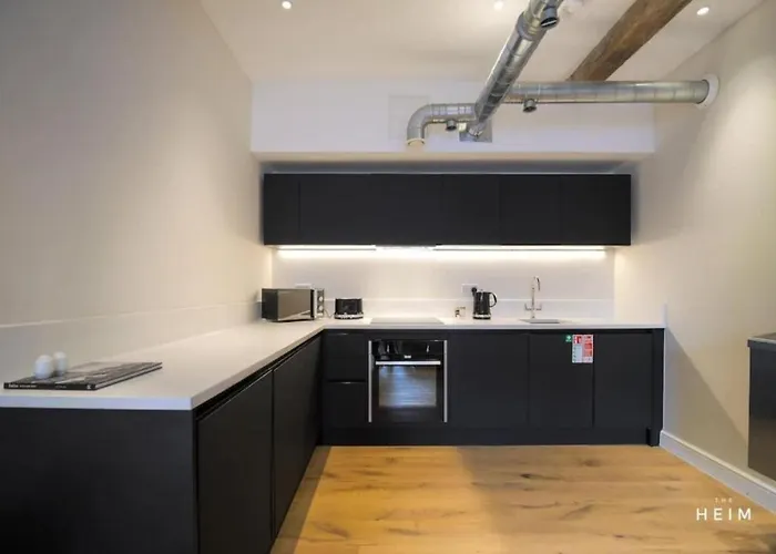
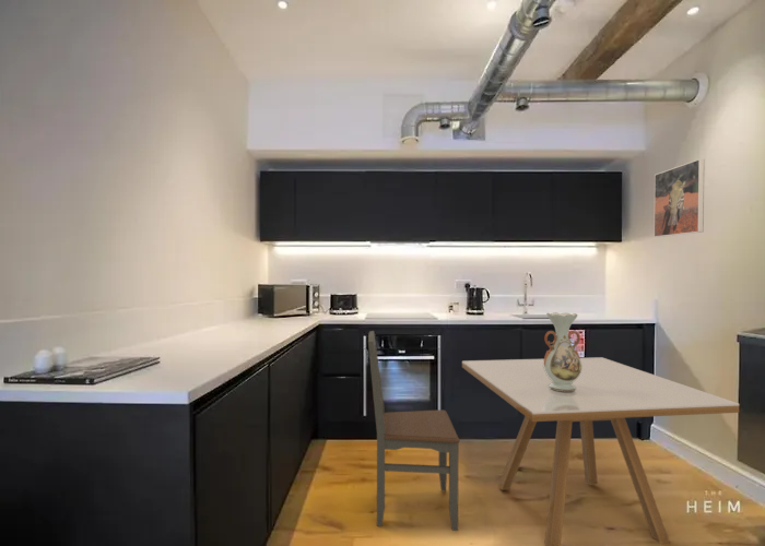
+ dining table [461,356,740,546]
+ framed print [652,158,706,238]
+ dining chair [367,330,460,532]
+ vase [543,311,581,392]
